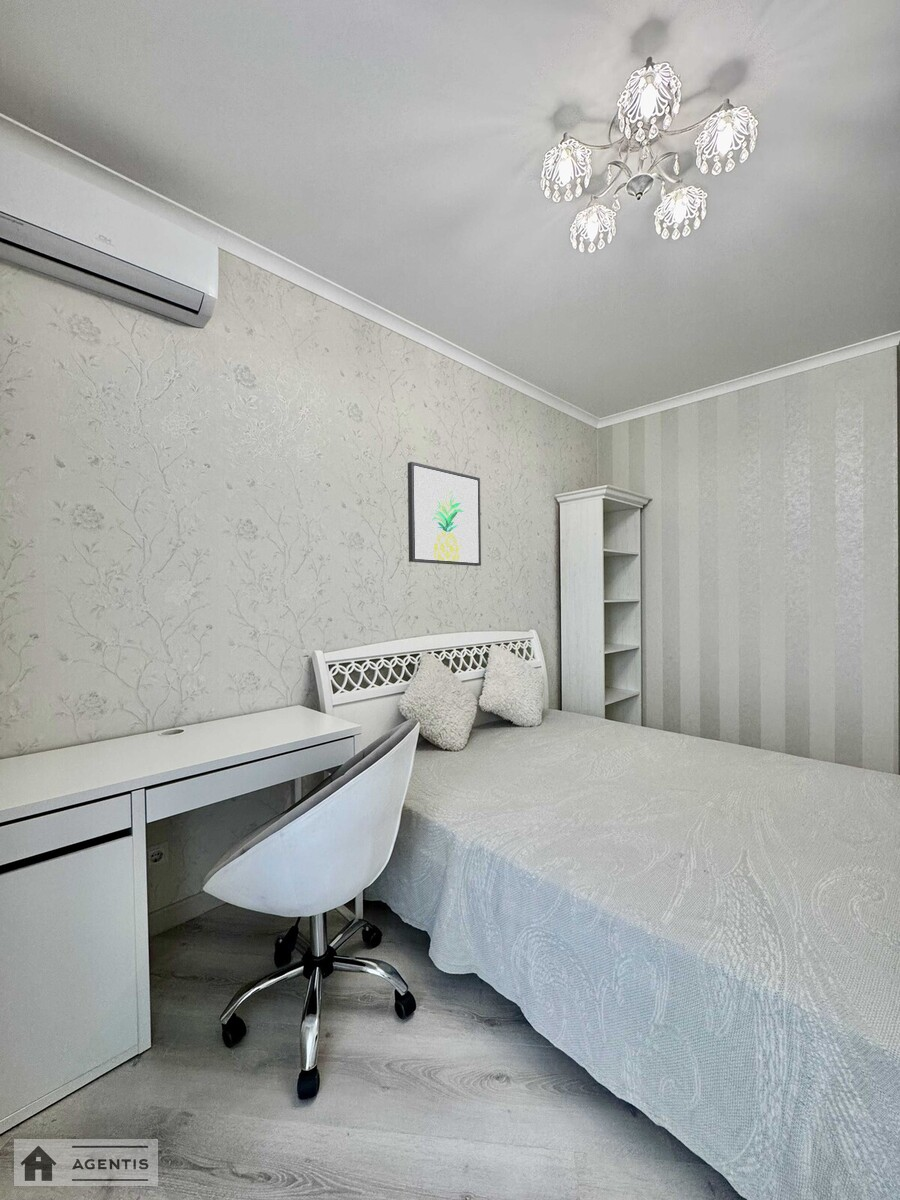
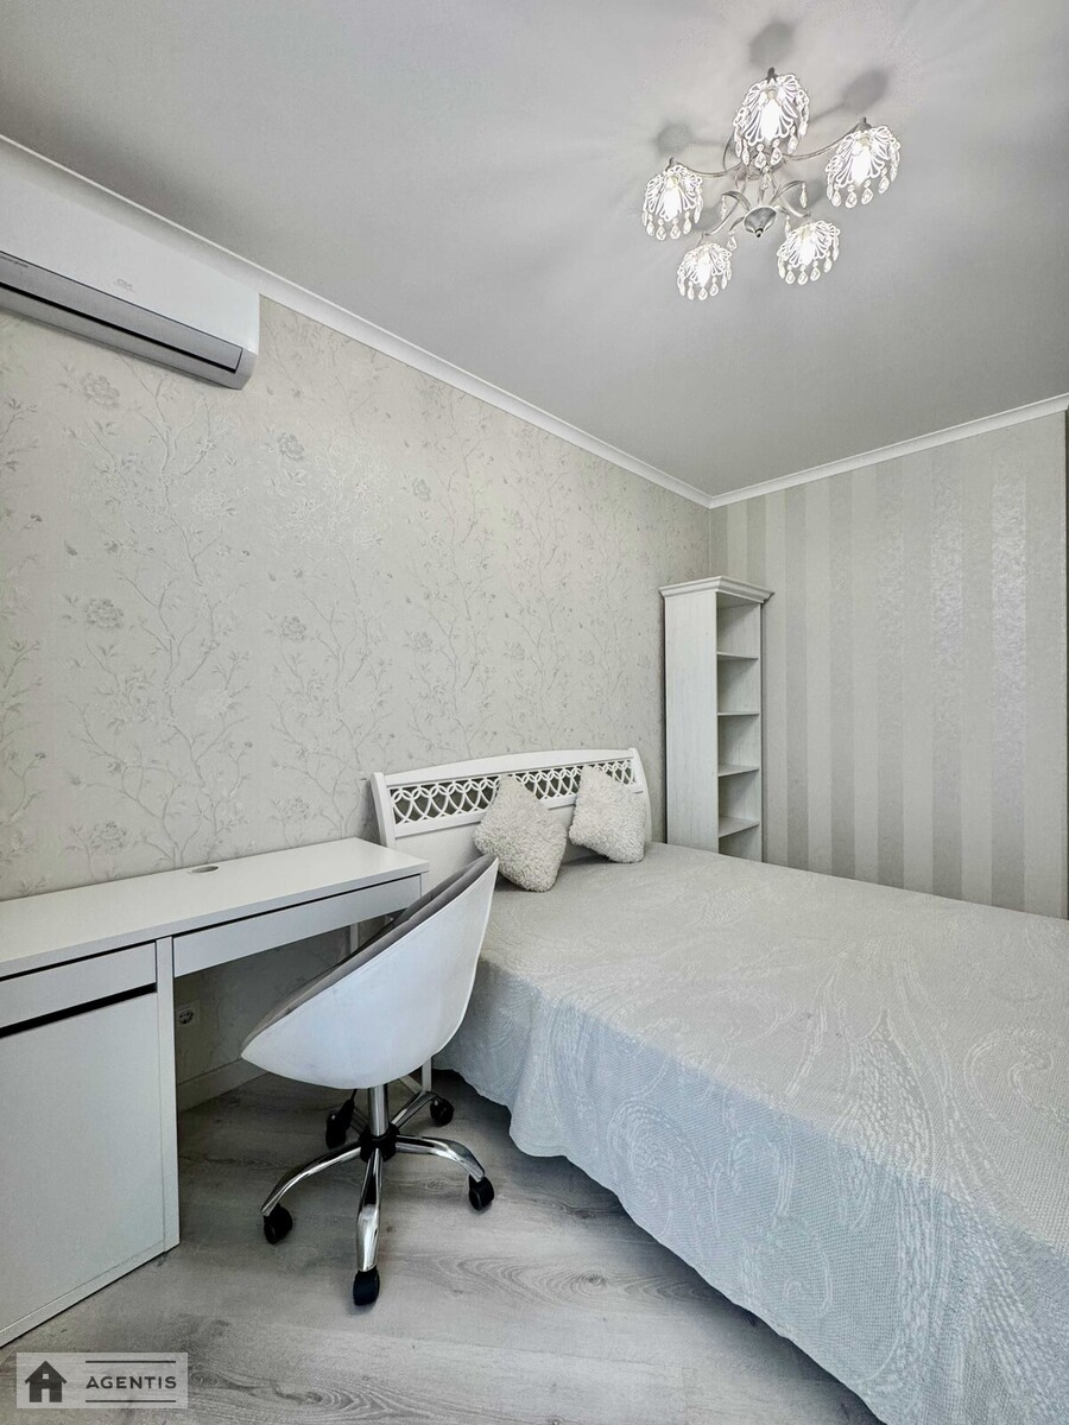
- wall art [407,461,482,567]
